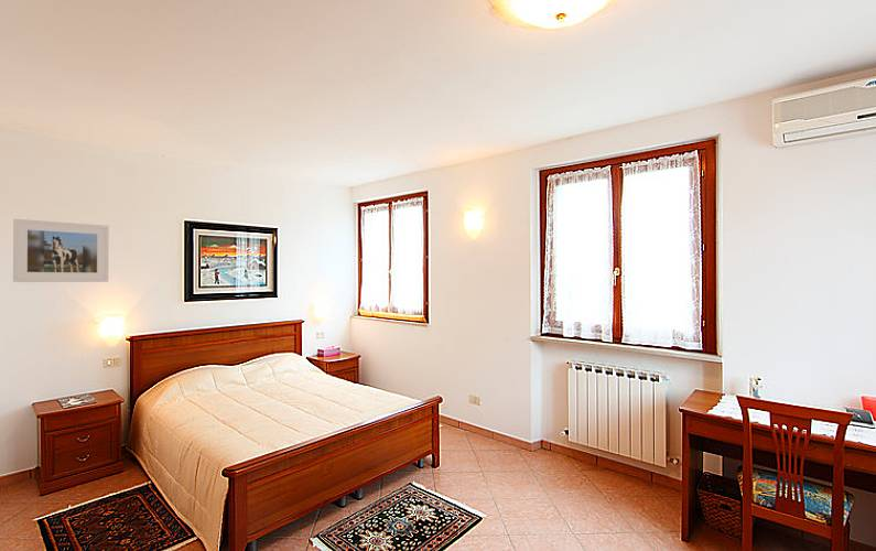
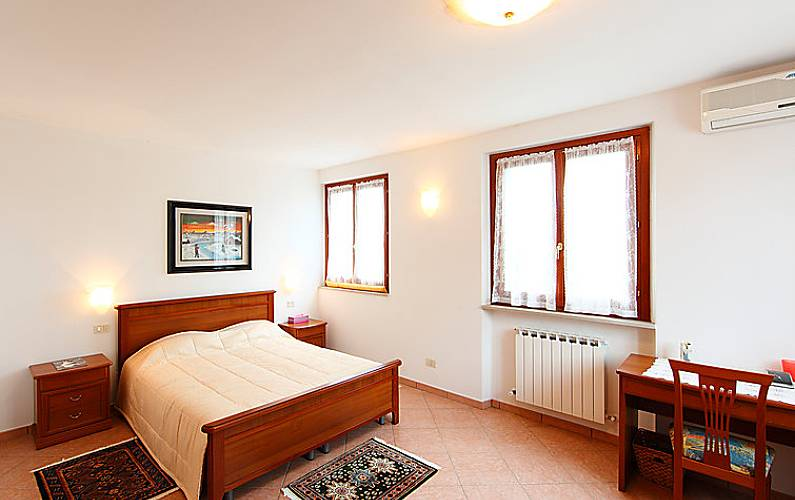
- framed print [12,218,110,283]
